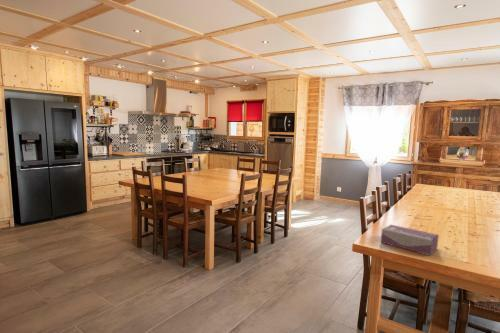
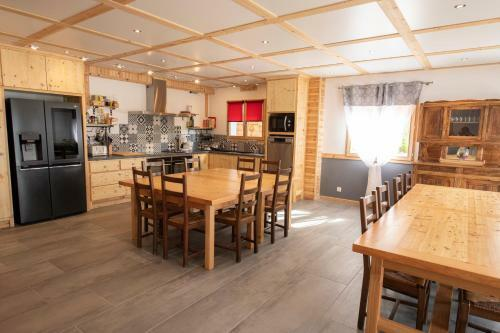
- tissue box [380,224,439,257]
